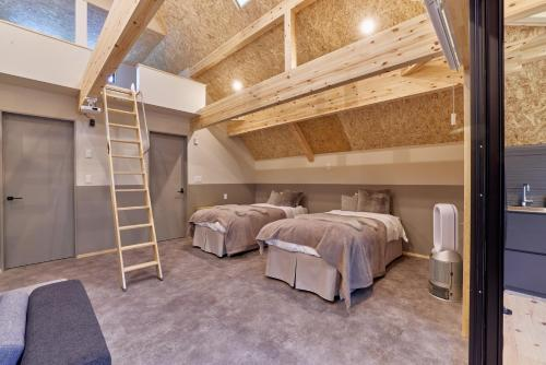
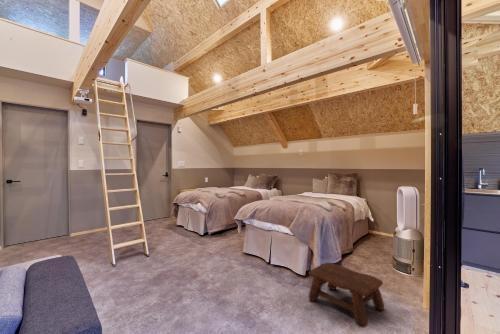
+ stool [307,261,385,329]
